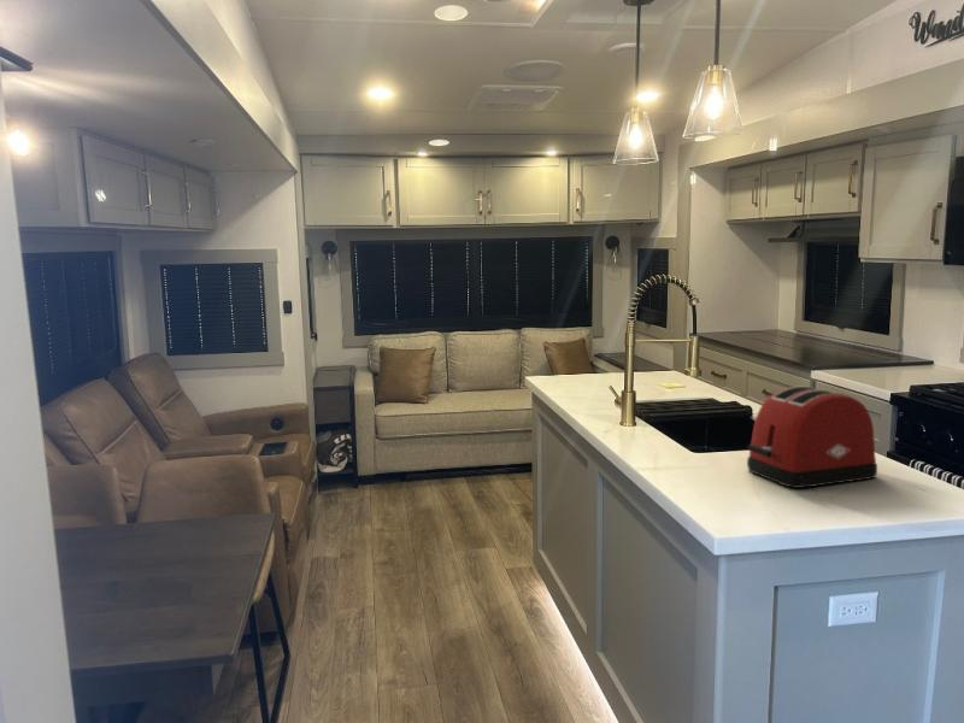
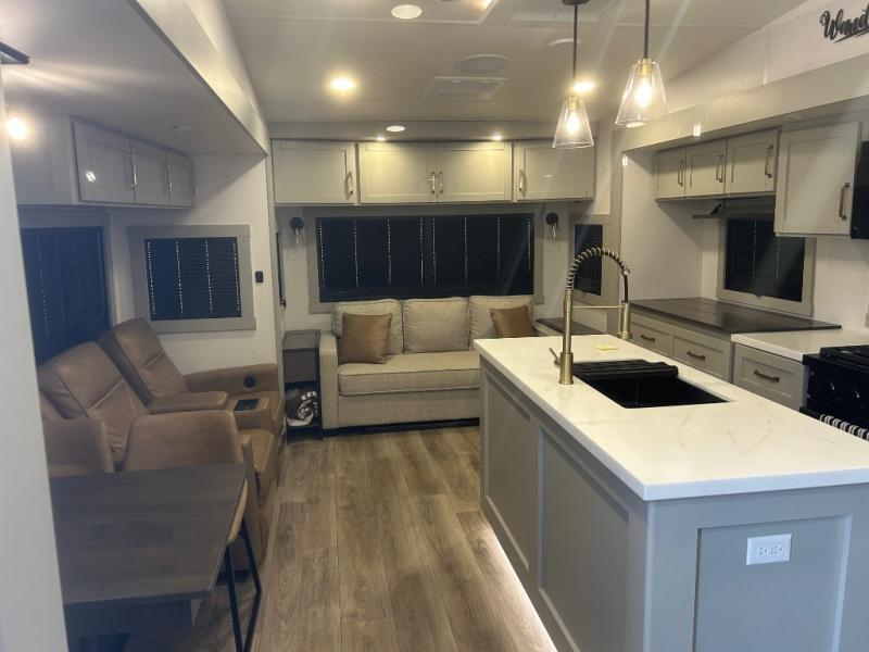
- toaster [746,386,878,489]
